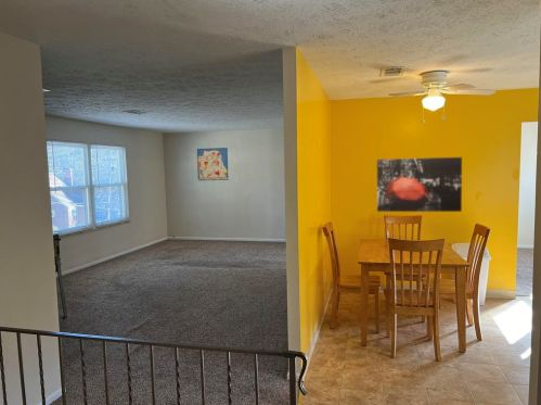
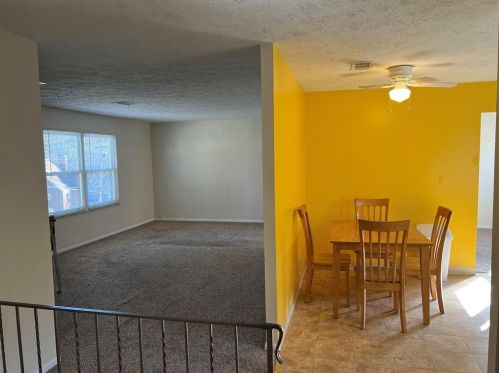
- wall art [376,156,463,213]
- wall art [196,147,229,181]
